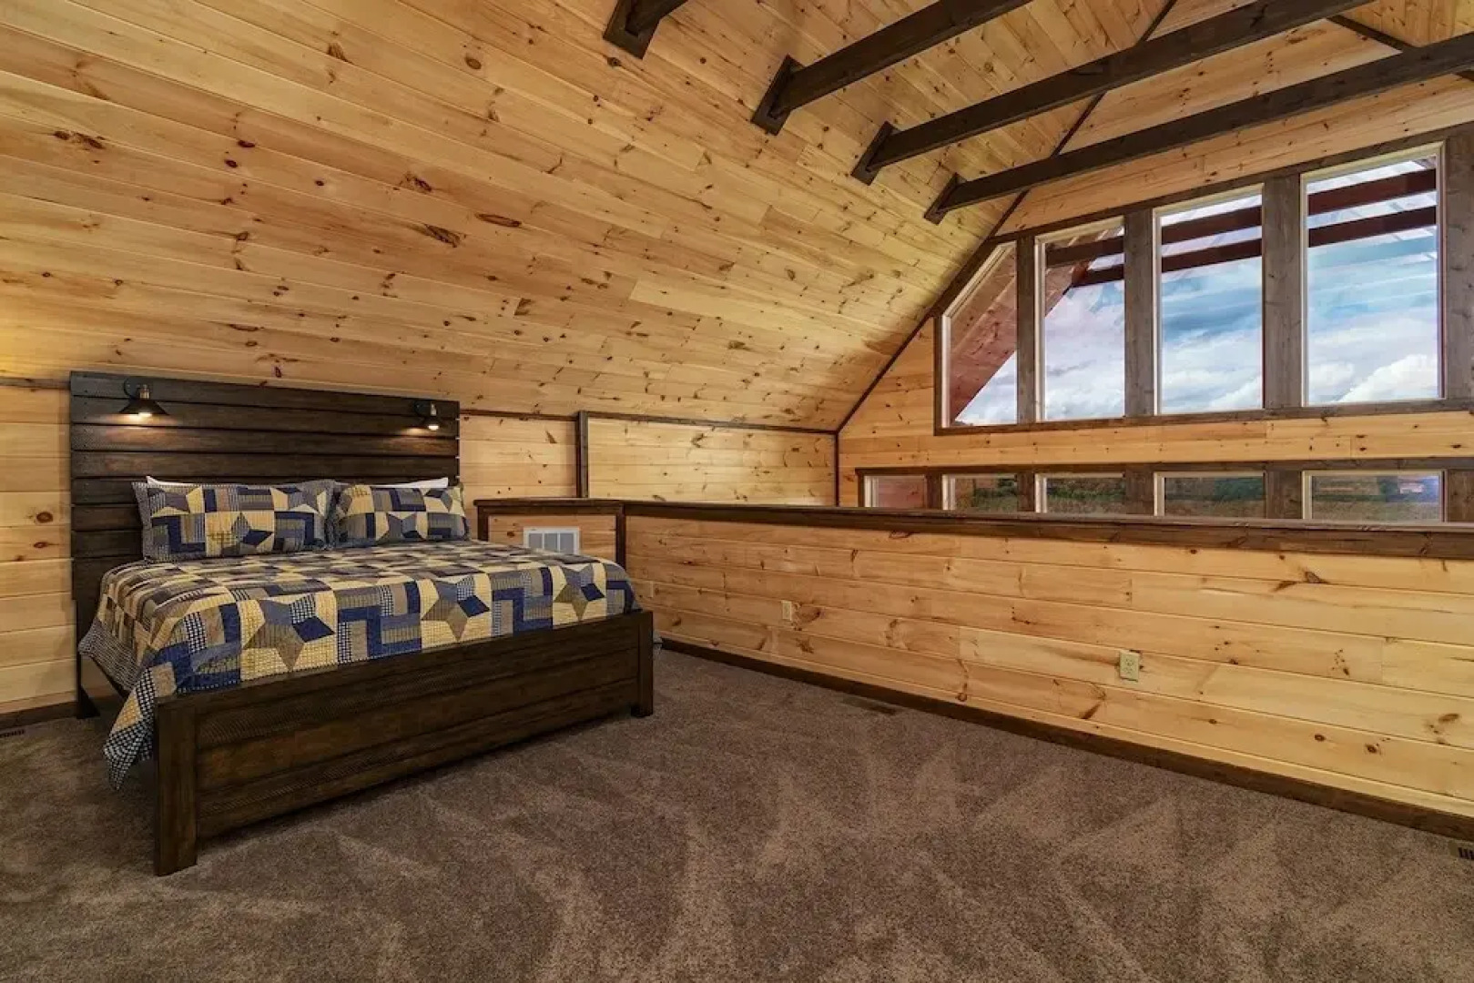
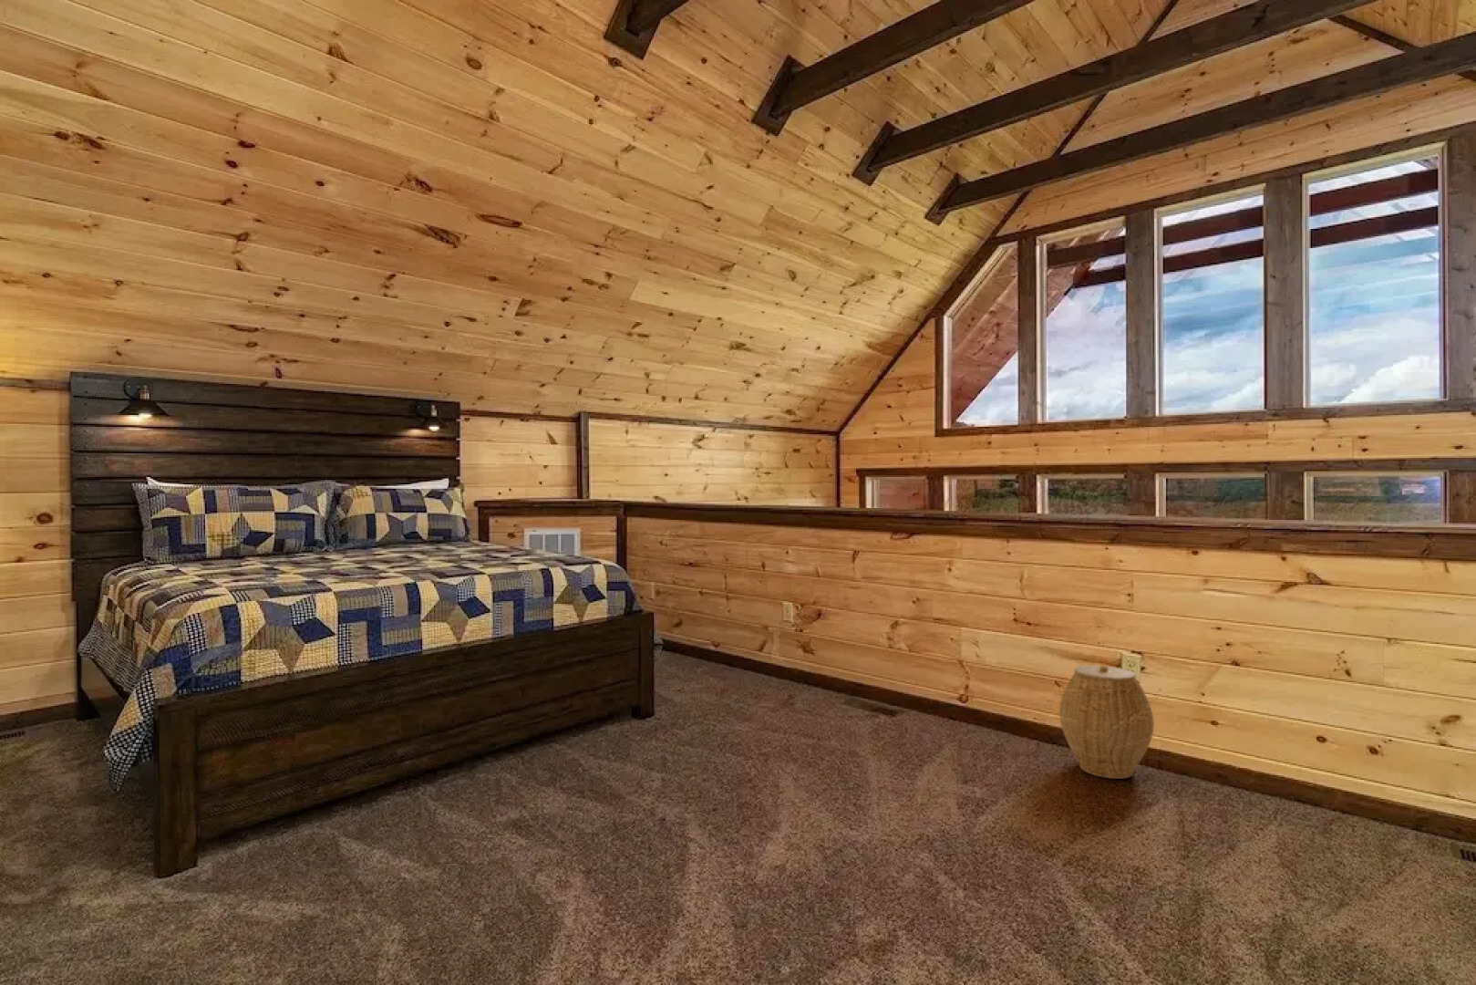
+ woven basket [1058,665,1155,779]
